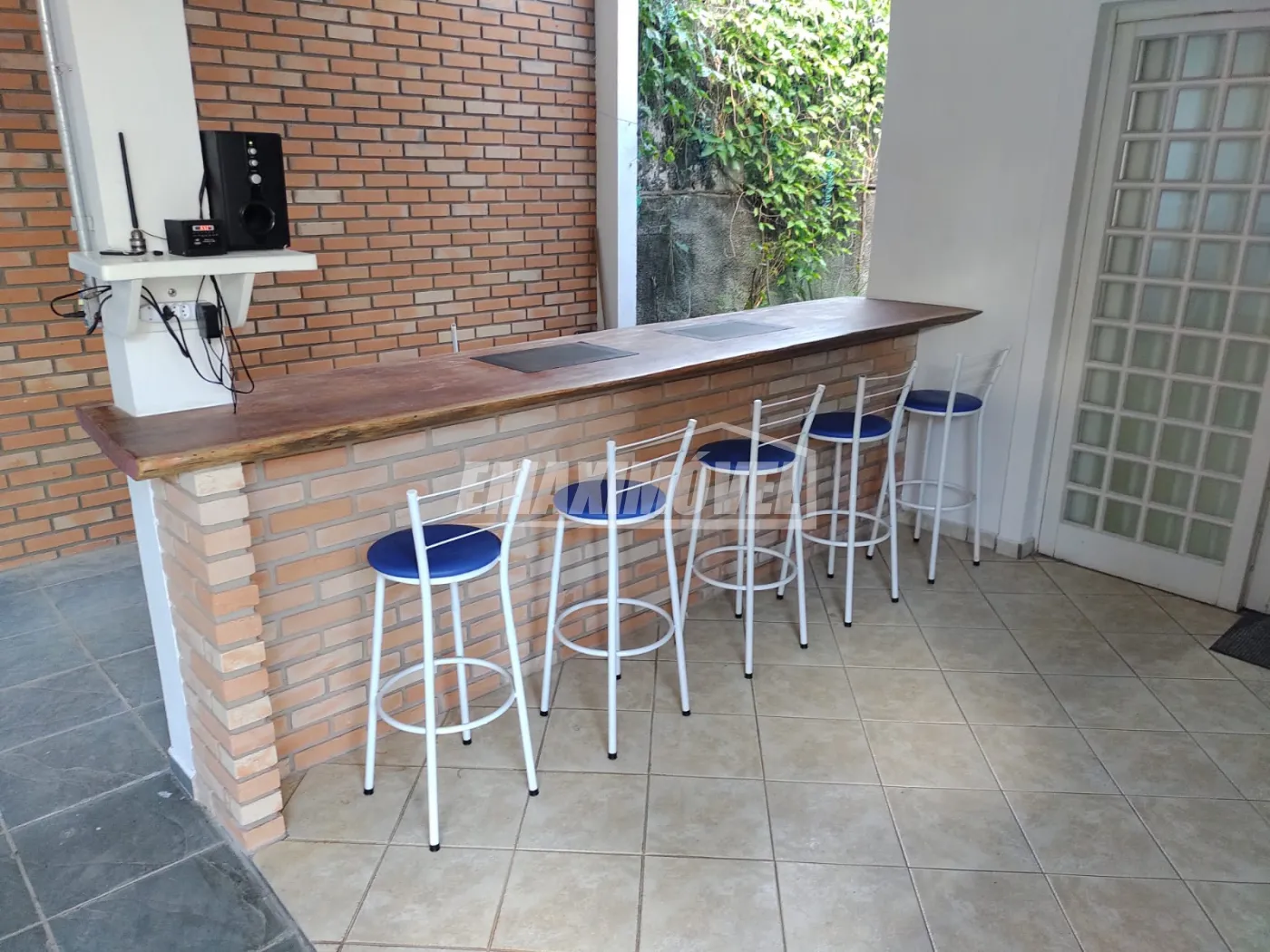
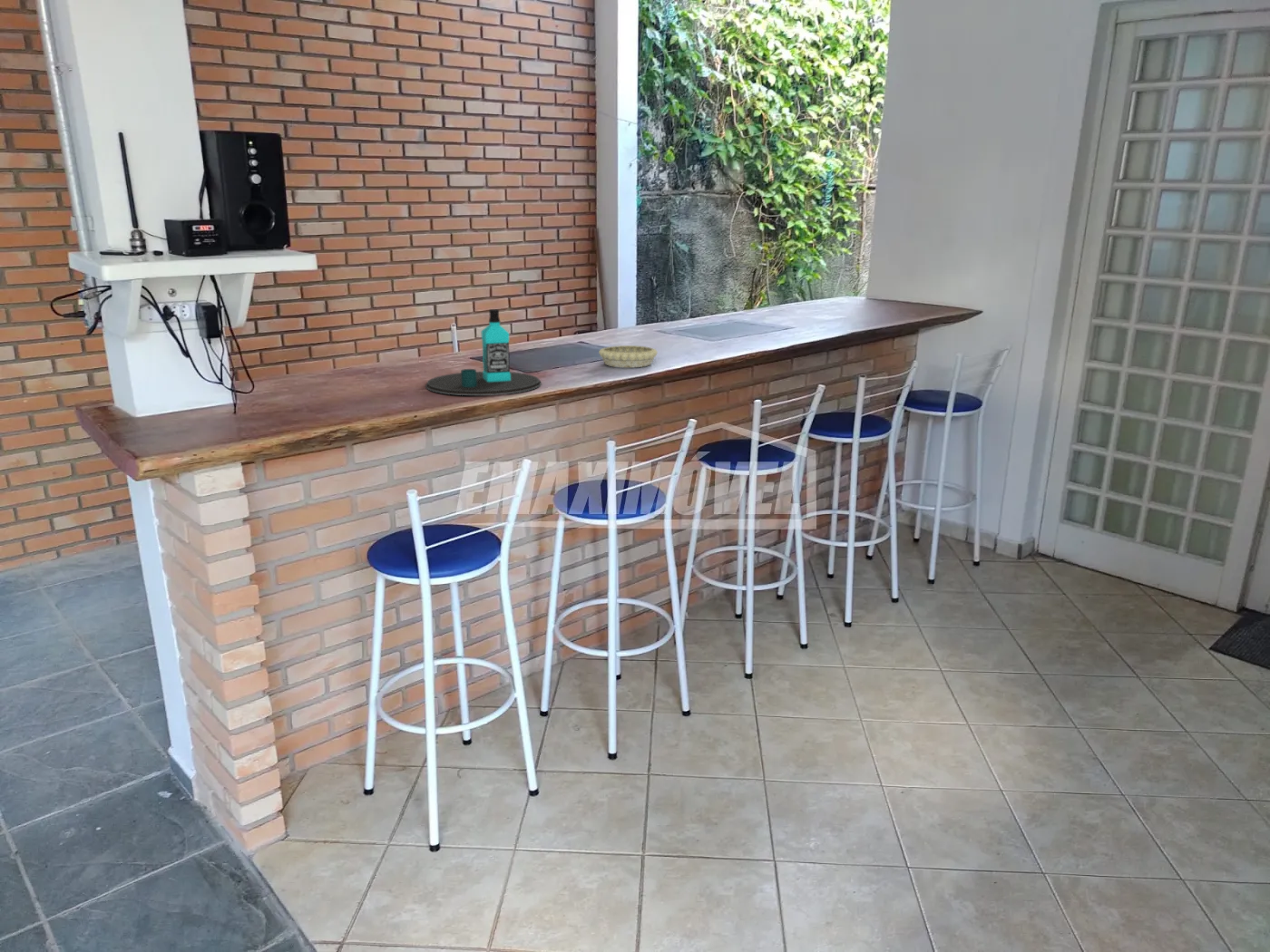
+ decorative bowl [598,345,659,368]
+ bottle [425,308,542,396]
